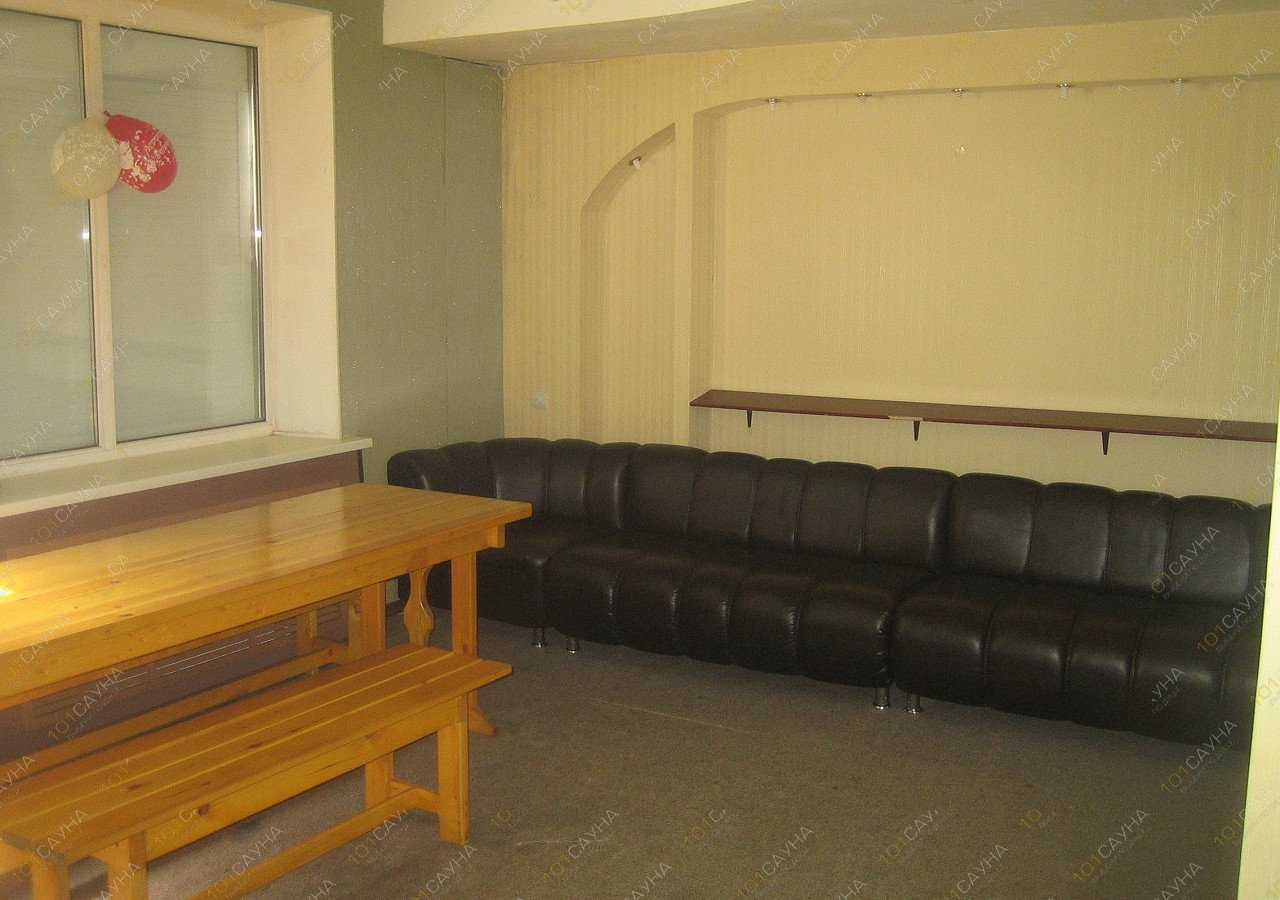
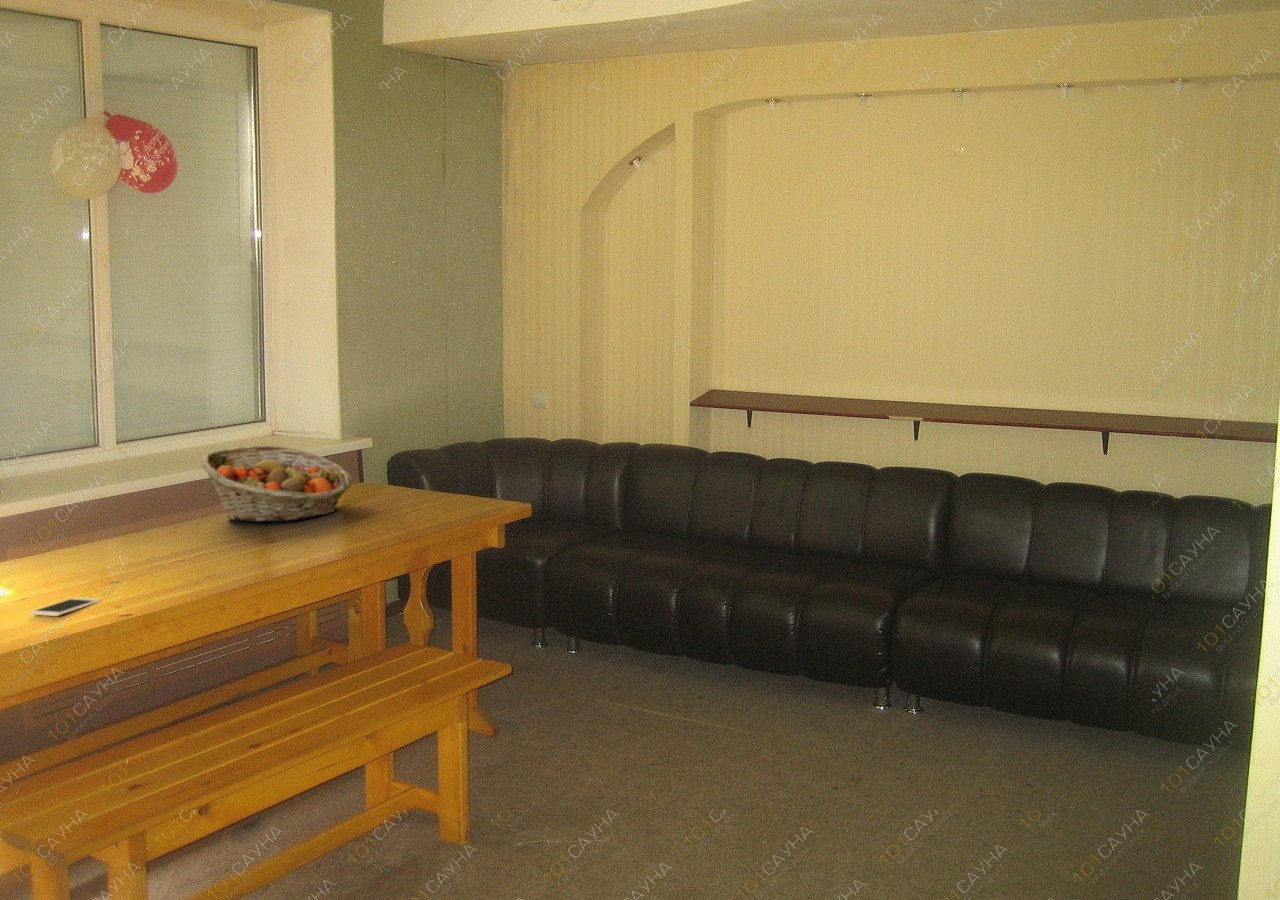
+ cell phone [29,597,103,617]
+ fruit basket [199,445,353,523]
